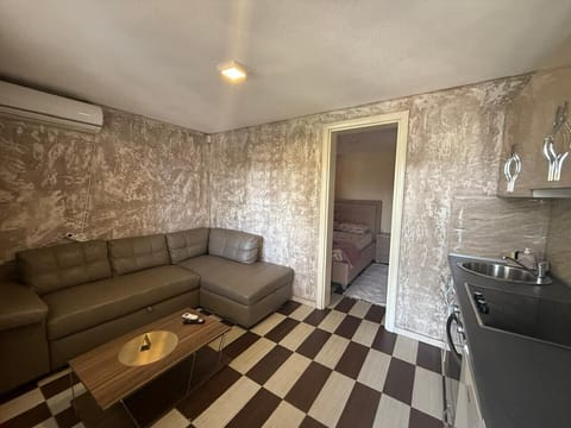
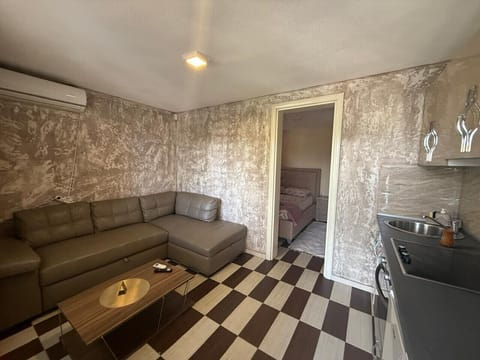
+ cup [439,228,457,248]
